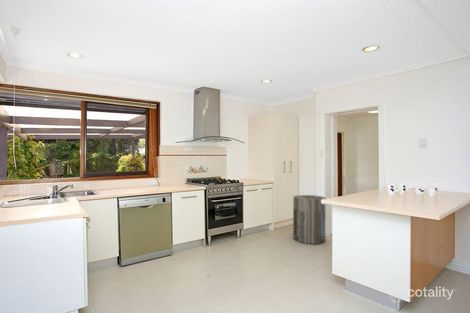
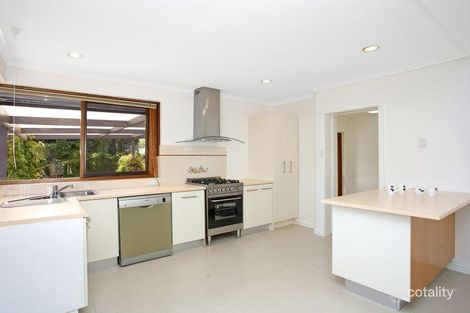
- trash can [292,194,327,246]
